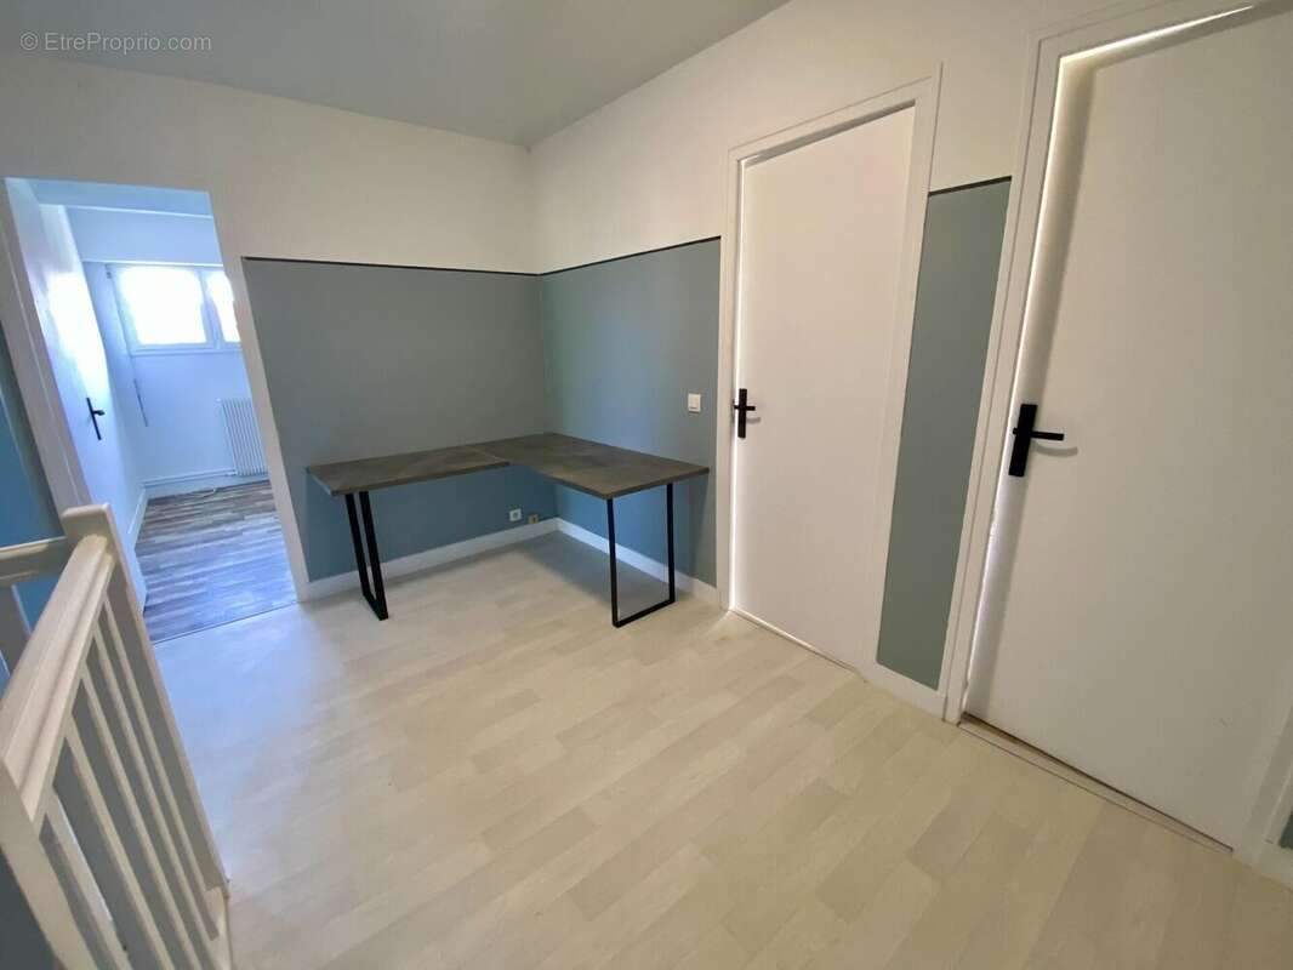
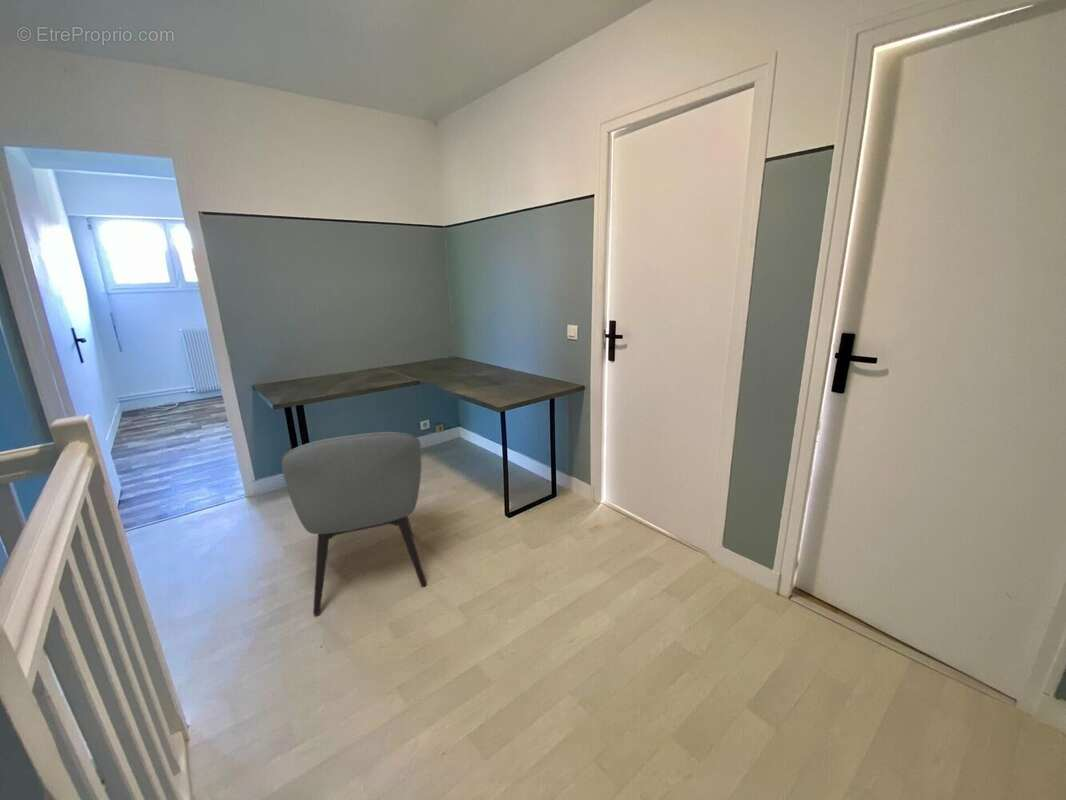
+ chair [280,431,428,616]
